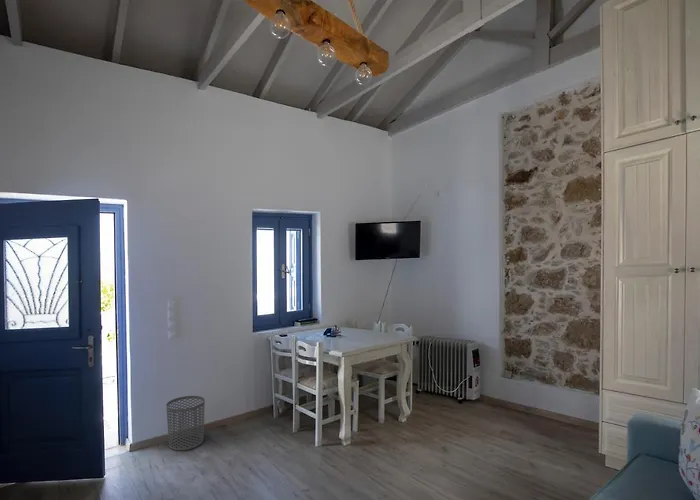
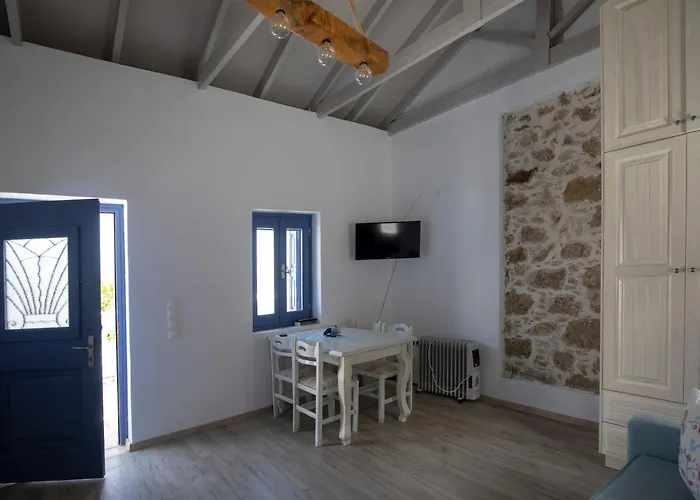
- waste bin [165,395,206,451]
